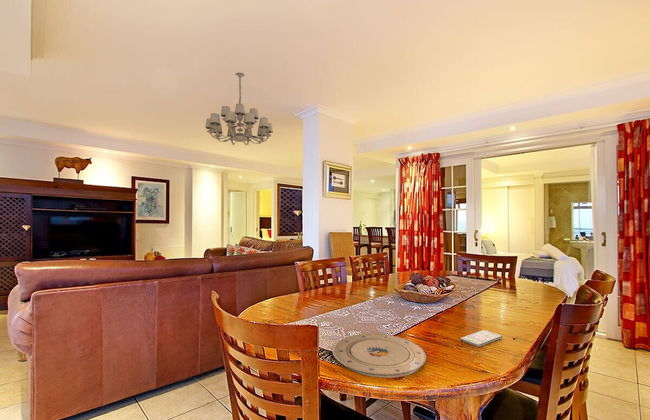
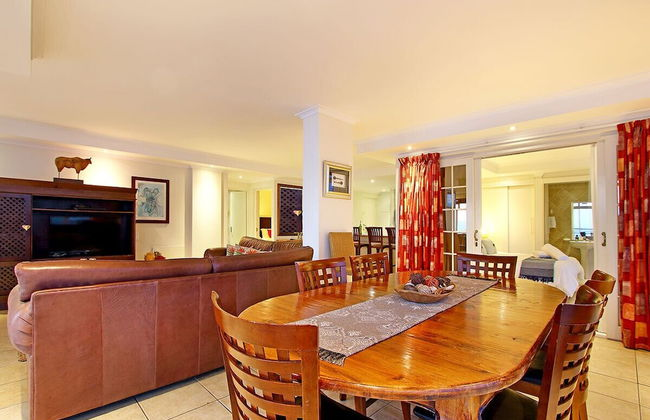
- smartphone [459,329,503,348]
- plate [332,333,428,379]
- chandelier [204,72,274,146]
